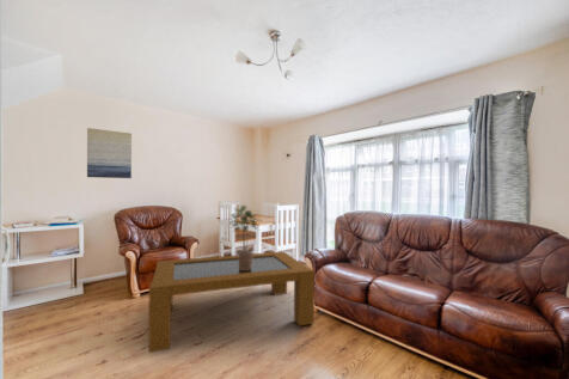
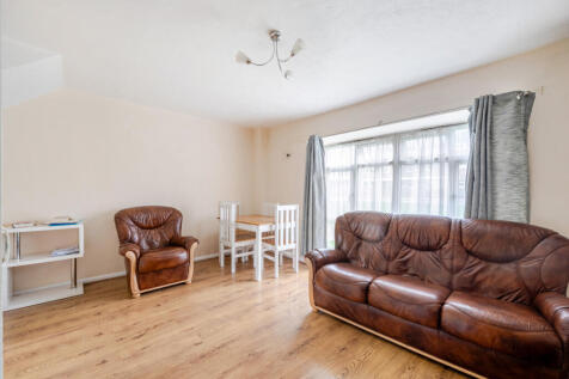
- potted plant [225,204,262,270]
- coffee table [147,250,316,354]
- wall art [86,127,133,179]
